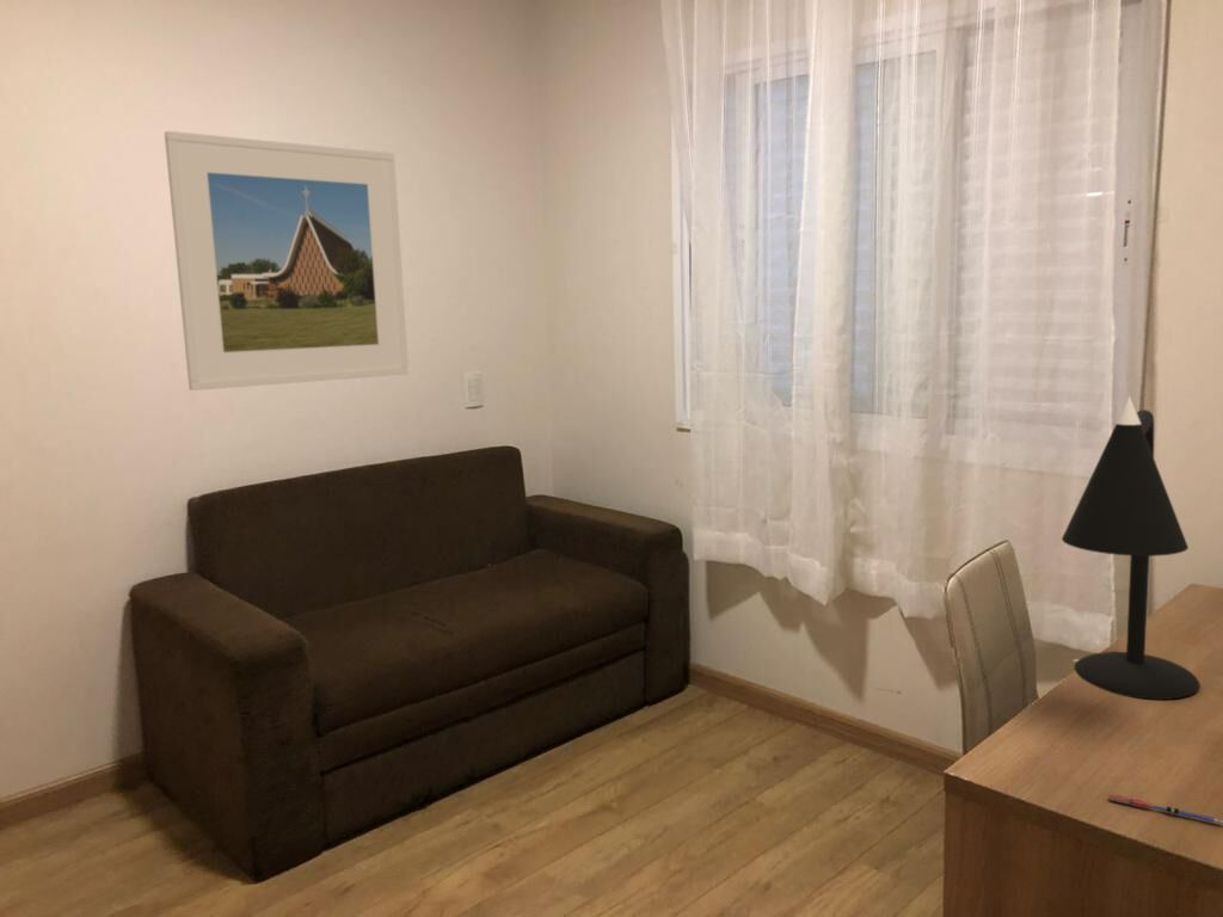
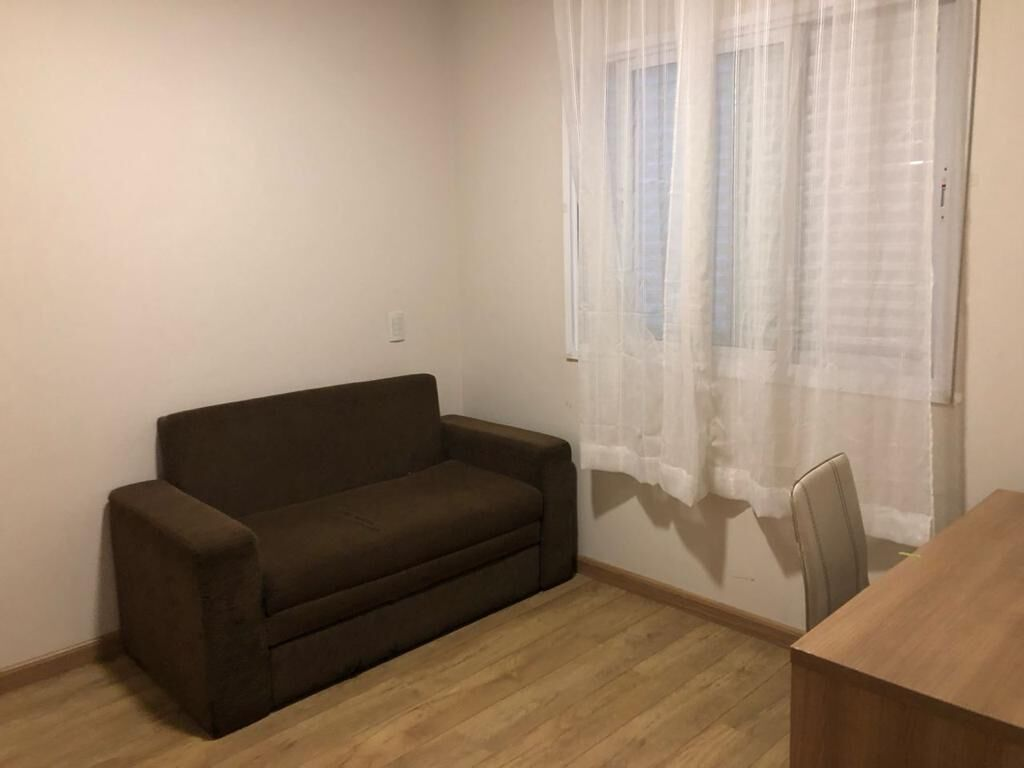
- desk lamp [1061,394,1202,701]
- pen [1108,794,1223,826]
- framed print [164,130,410,392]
